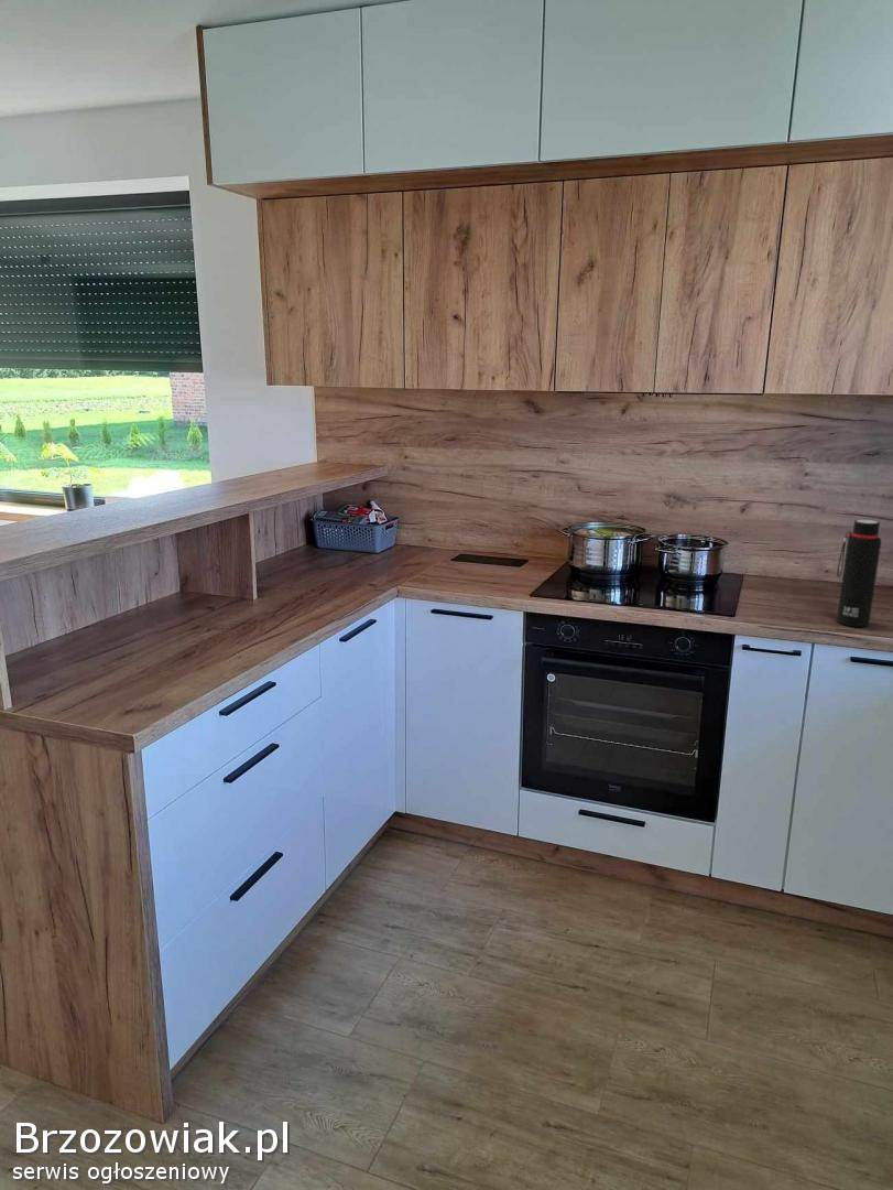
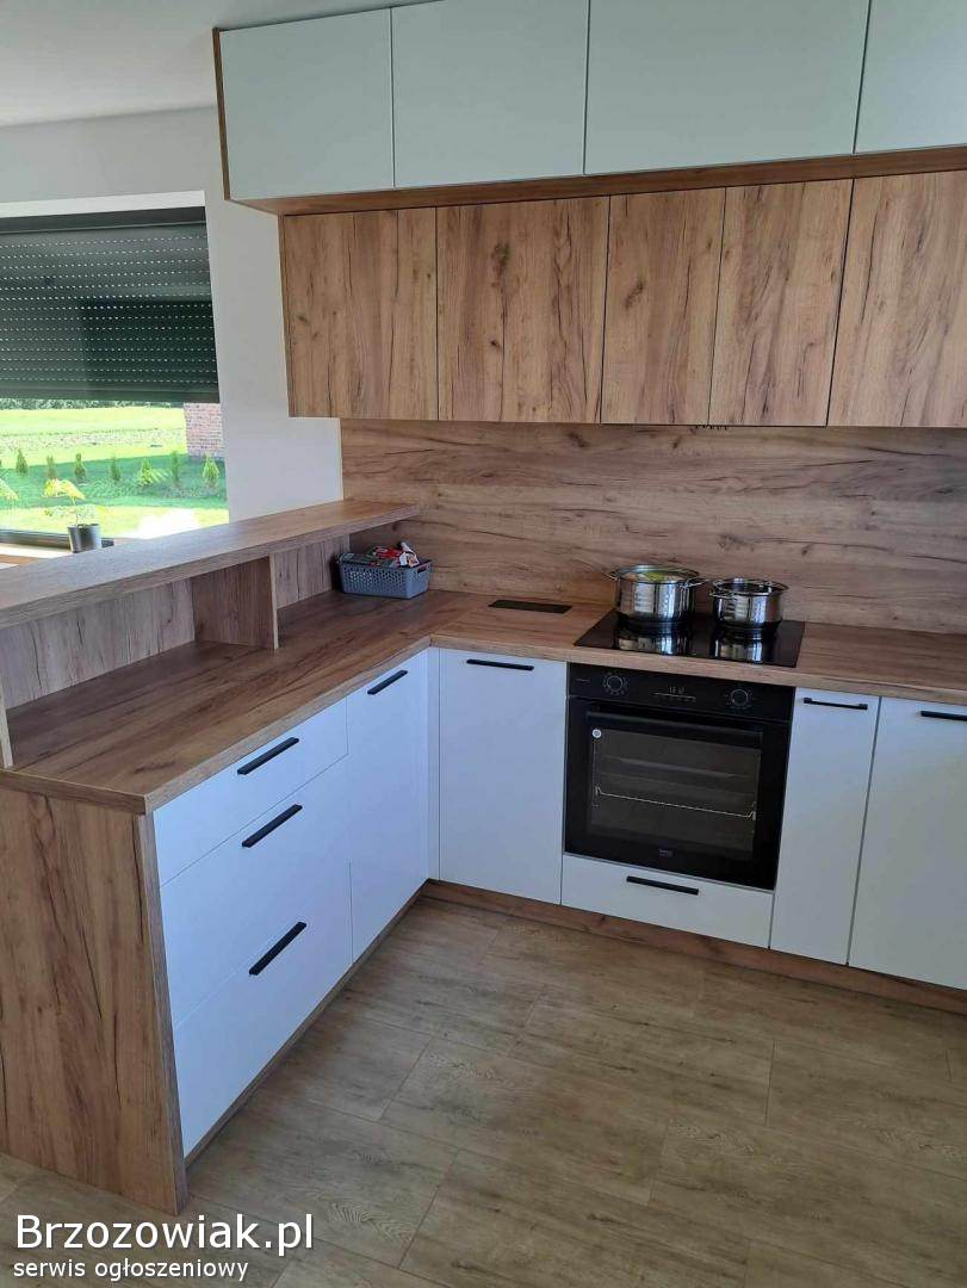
- water bottle [836,519,882,628]
